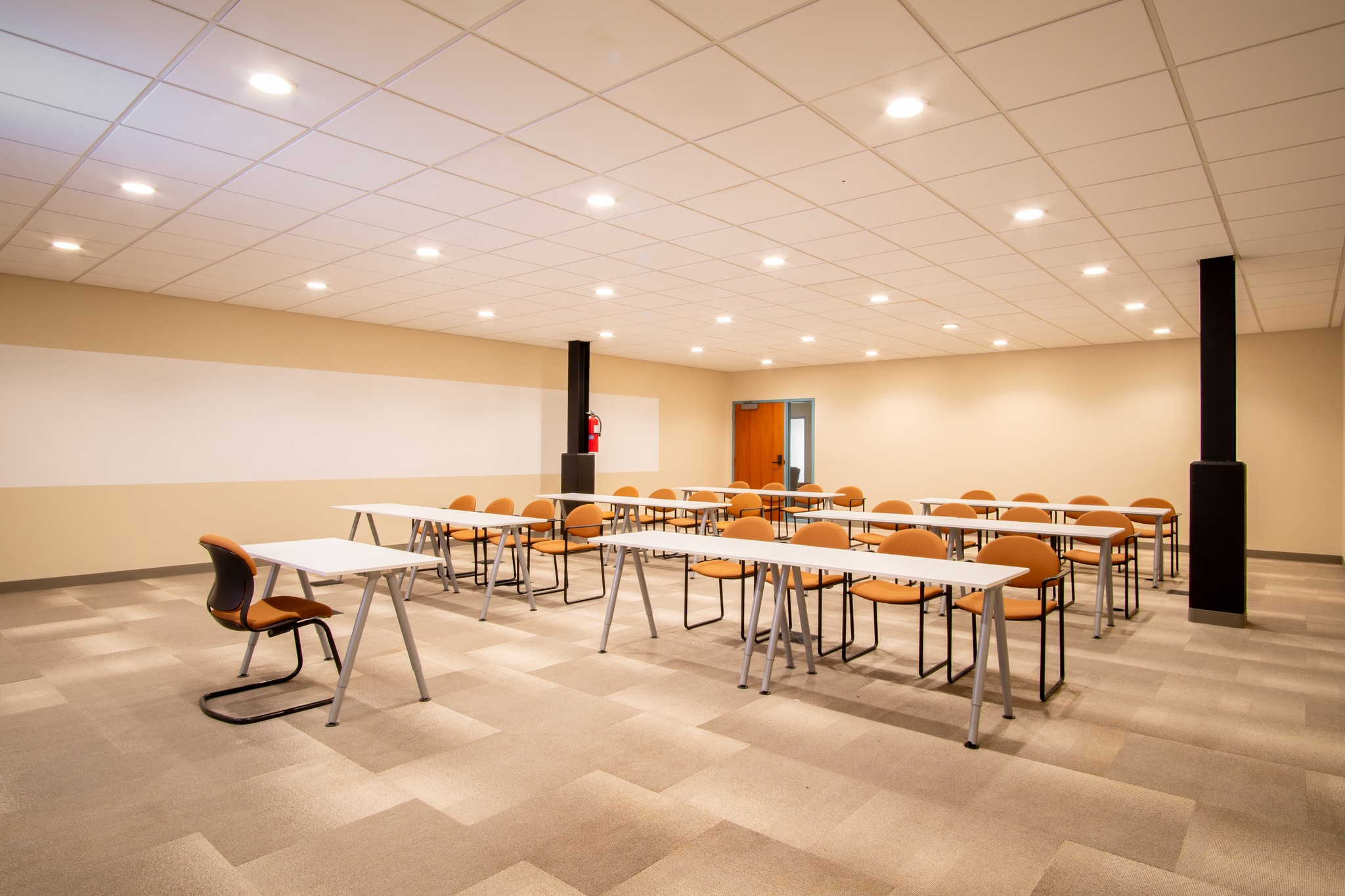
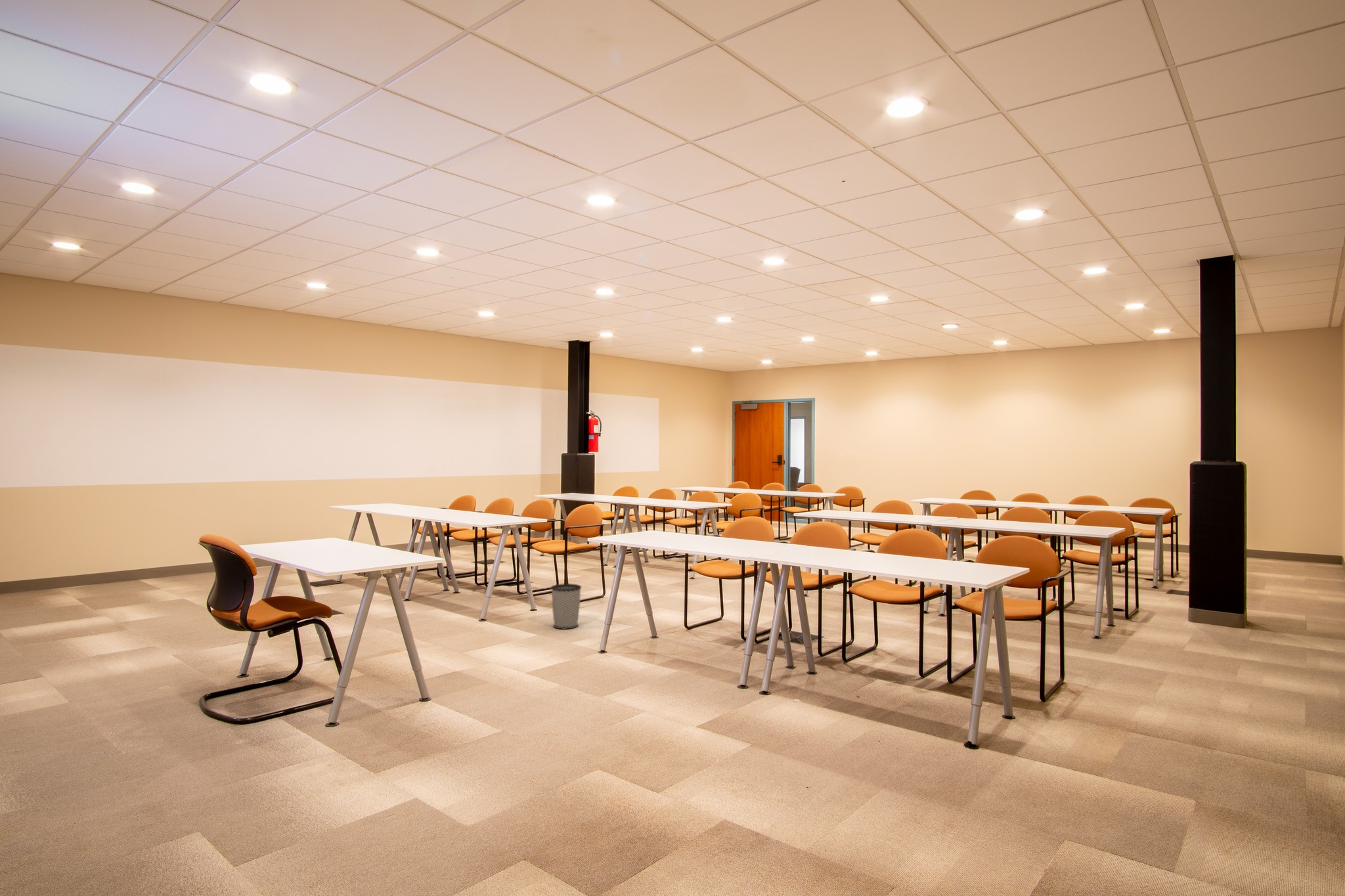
+ wastebasket [550,583,582,630]
